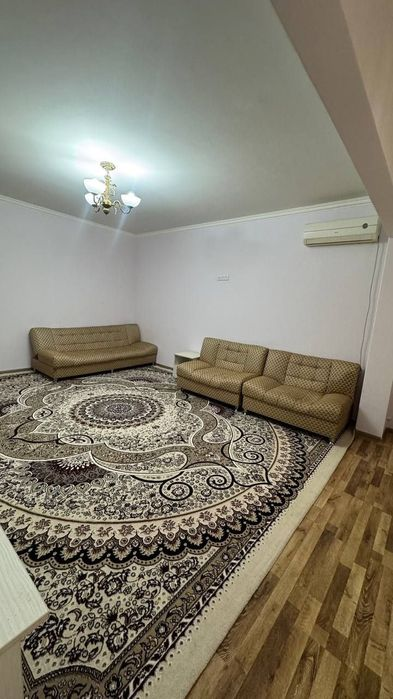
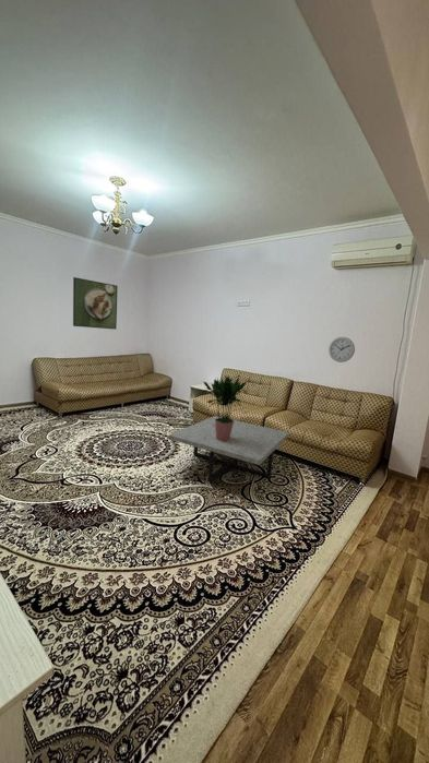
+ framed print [72,276,119,331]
+ coffee table [167,415,290,484]
+ wall clock [327,336,356,363]
+ potted plant [202,374,248,441]
